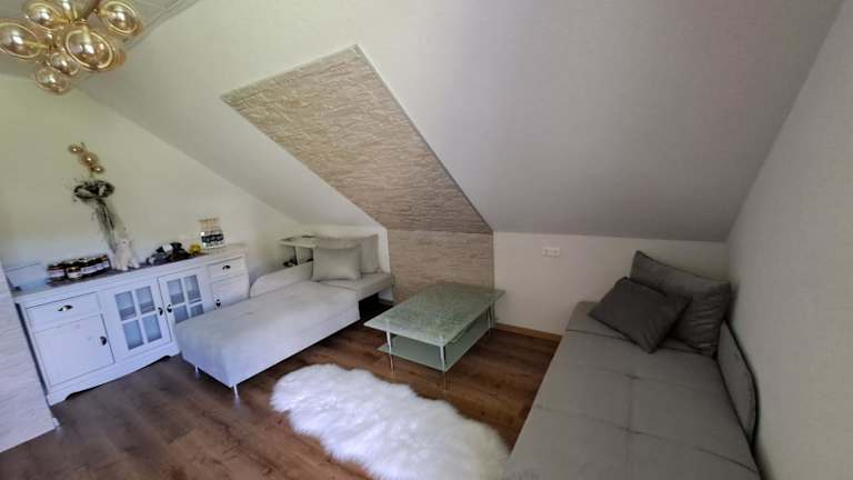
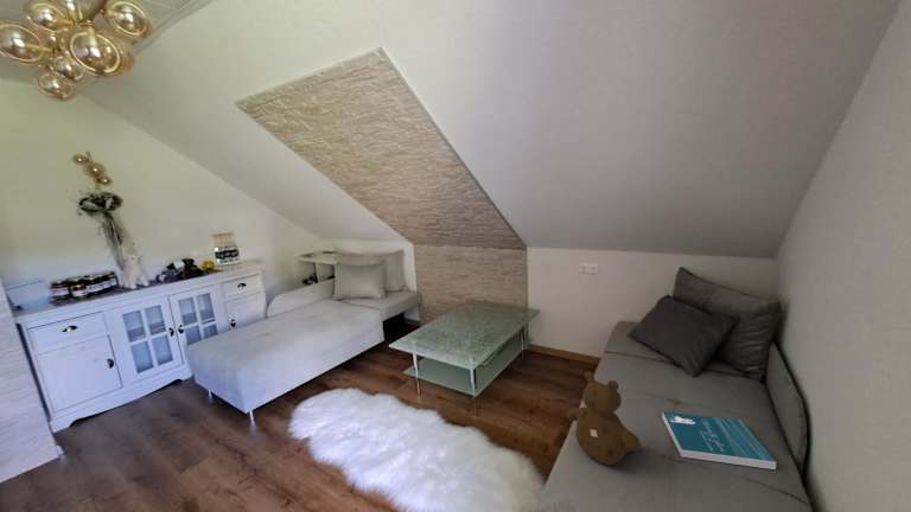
+ teddy bear [566,371,642,466]
+ book [661,411,777,471]
